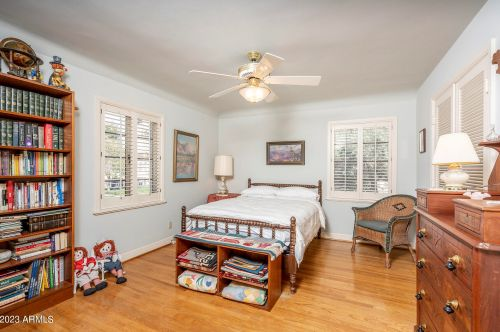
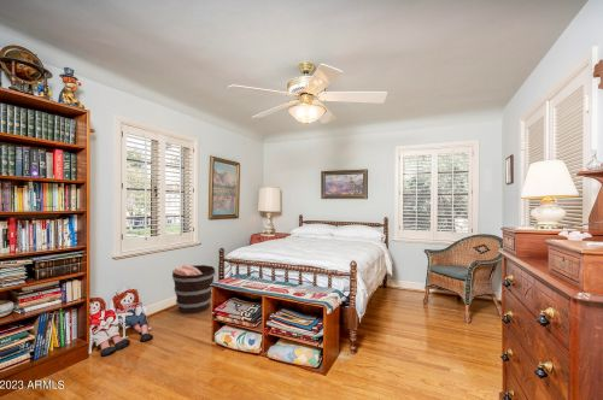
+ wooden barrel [171,263,217,316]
